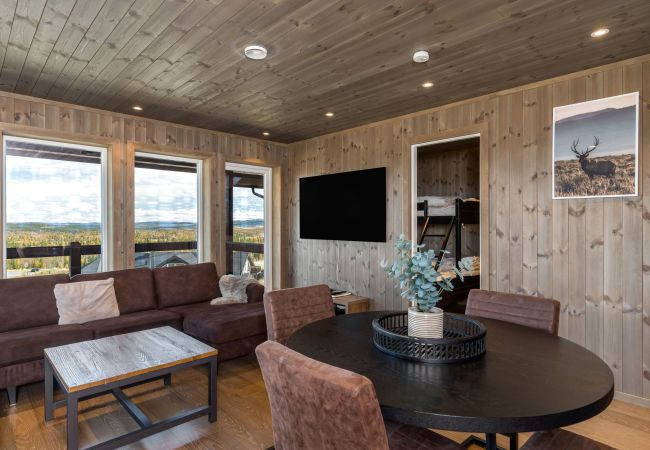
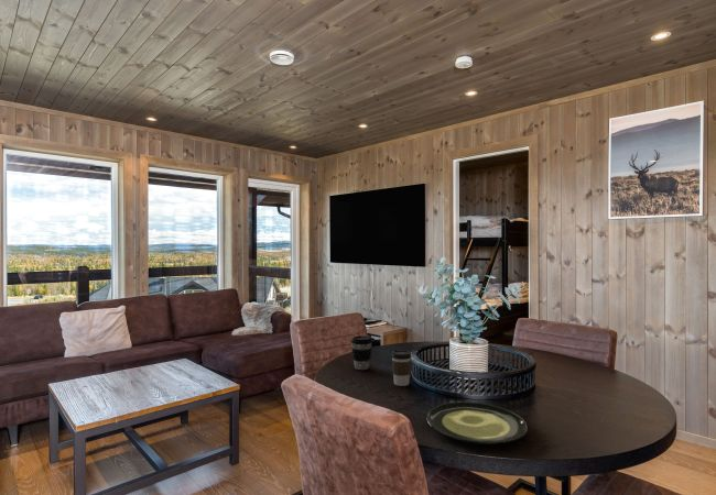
+ plate [425,402,529,446]
+ coffee cup [390,349,412,387]
+ coffee cup [350,334,373,371]
